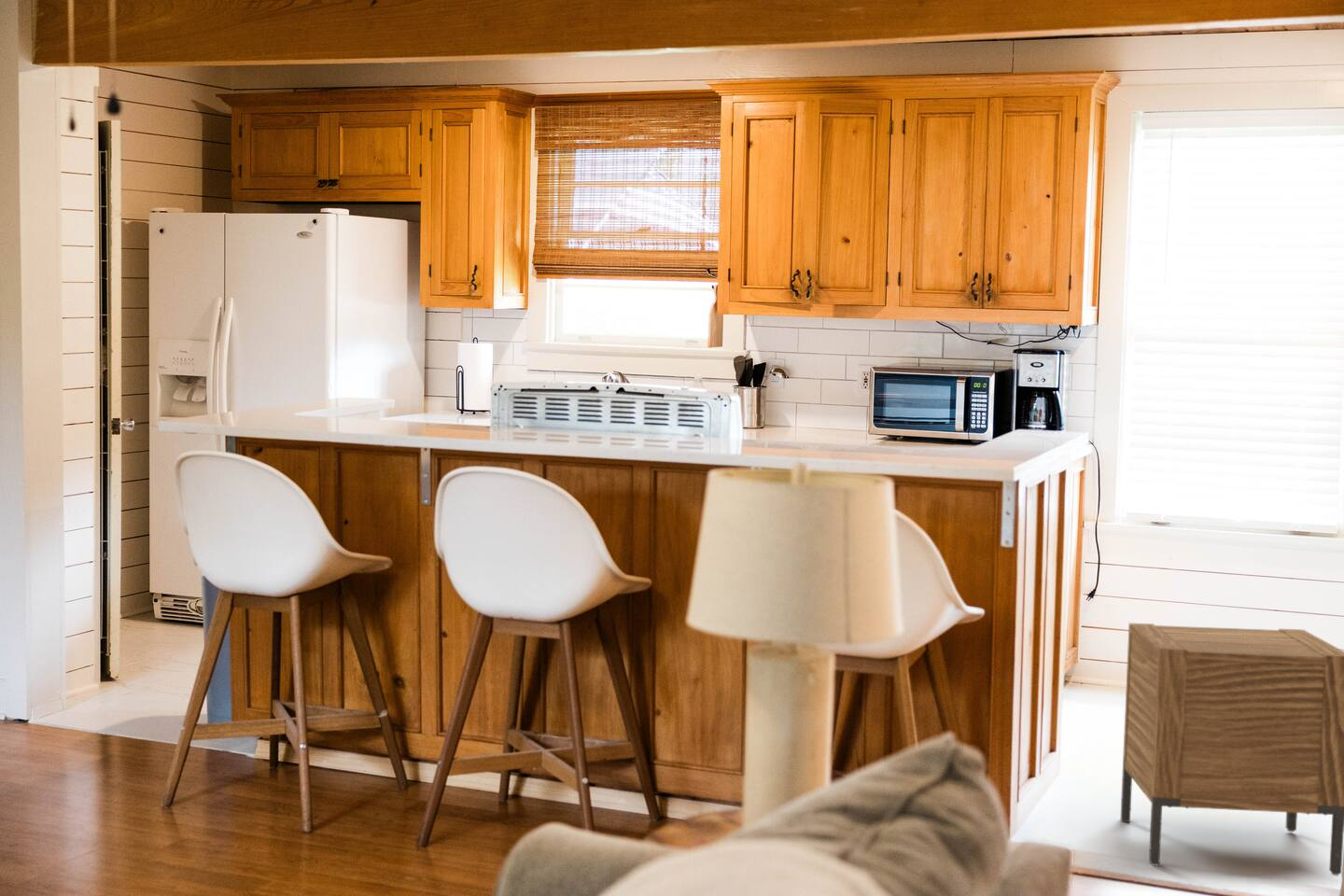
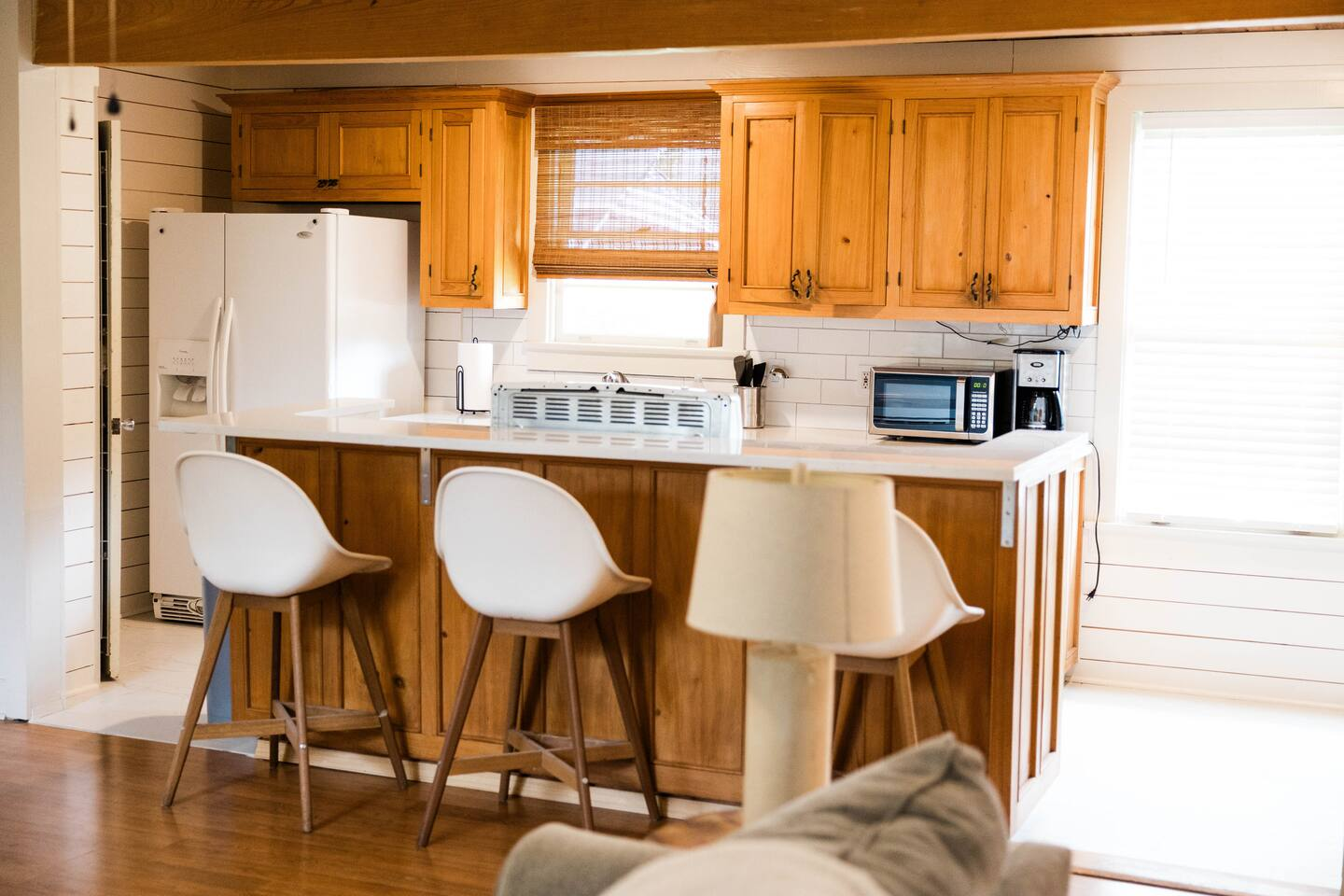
- nightstand [1120,623,1344,876]
